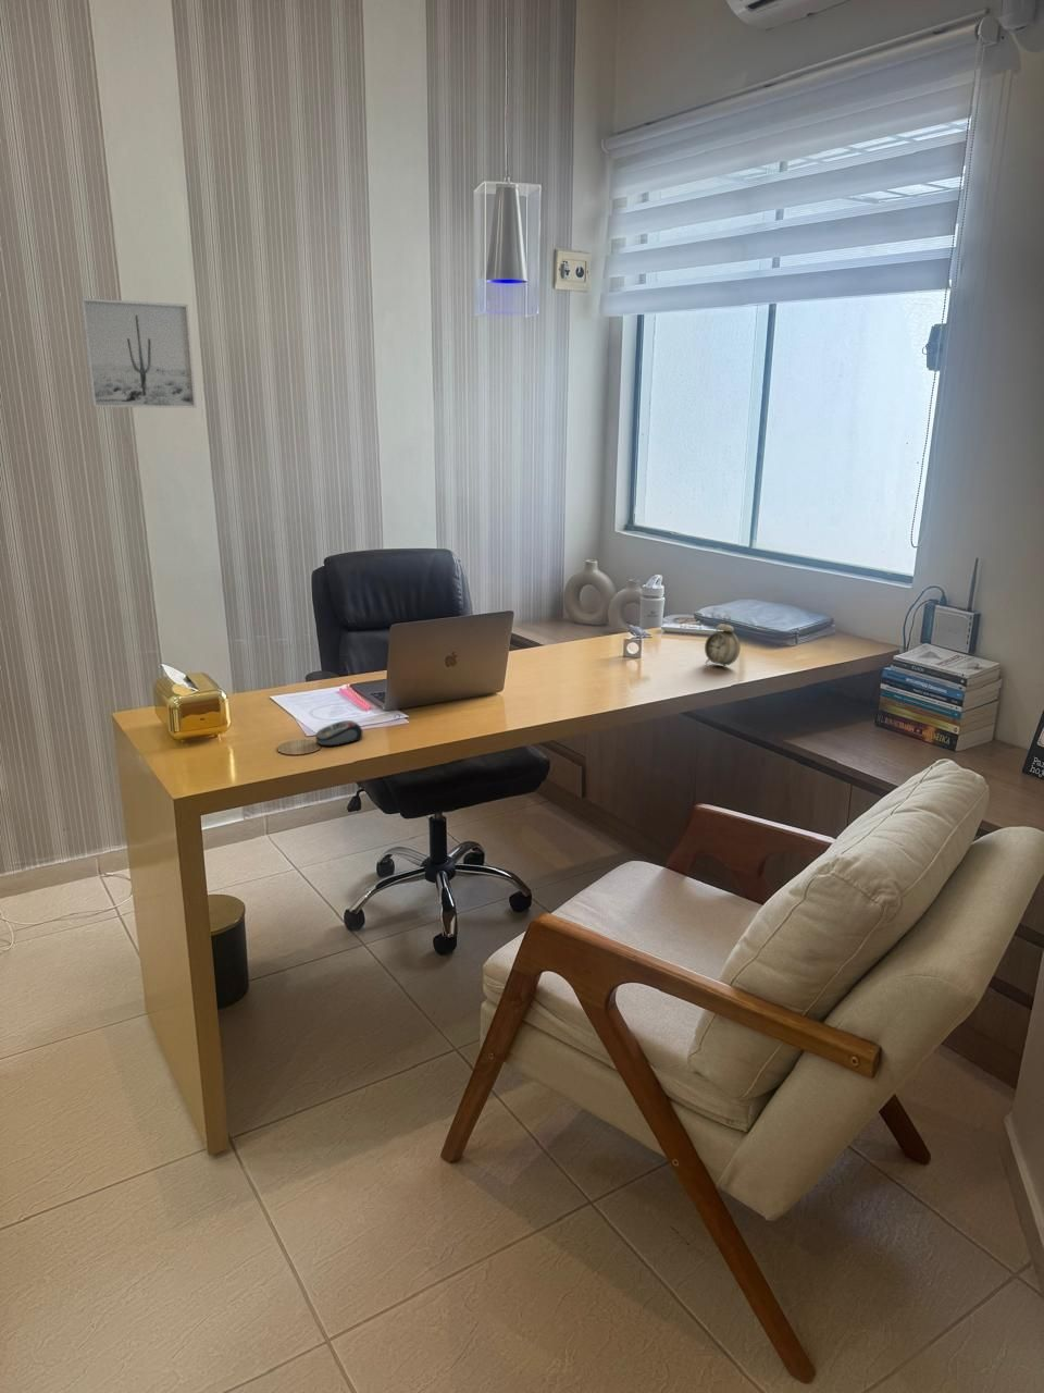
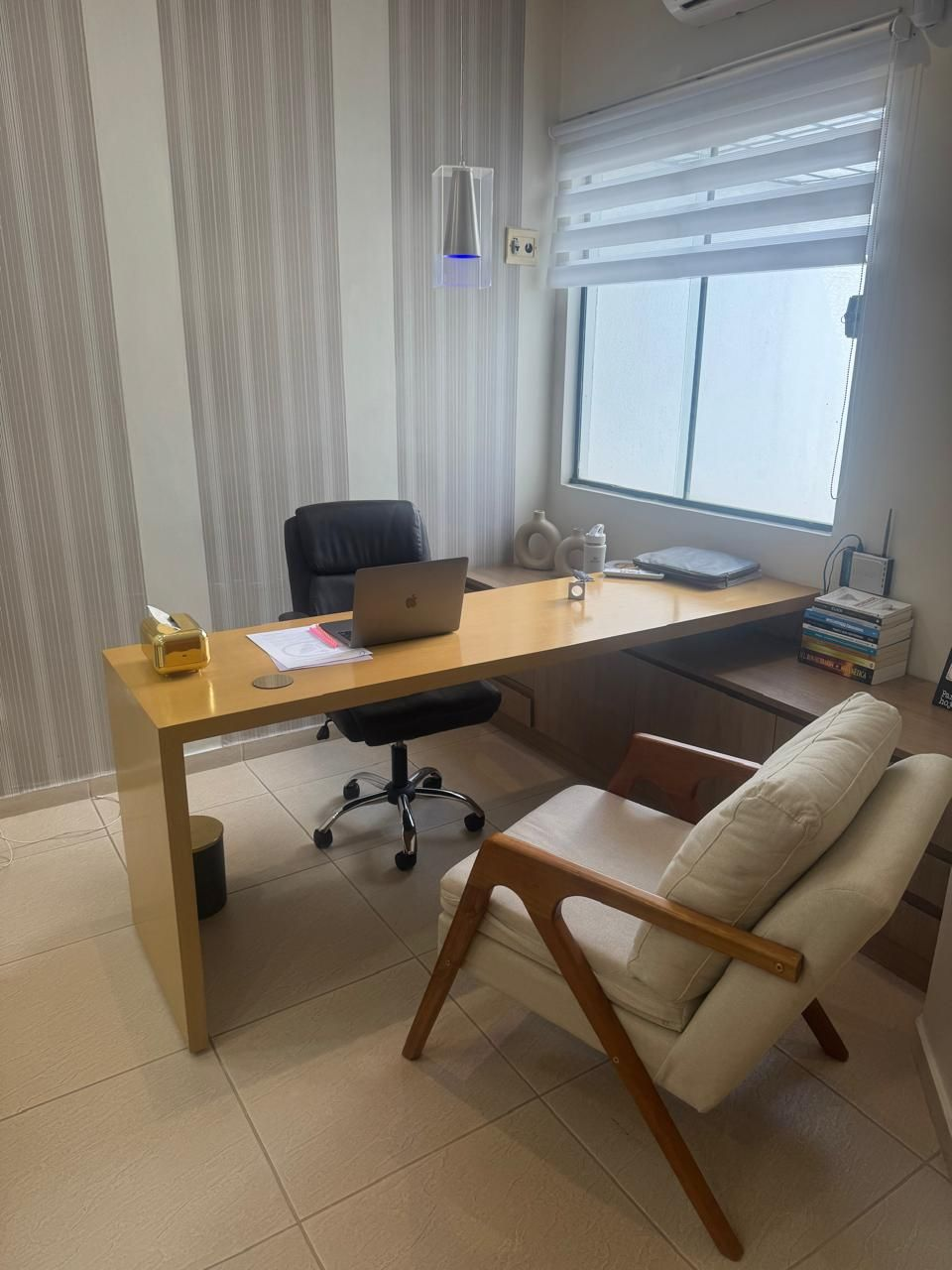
- computer mouse [315,720,363,747]
- wall art [78,297,196,409]
- alarm clock [704,614,741,670]
